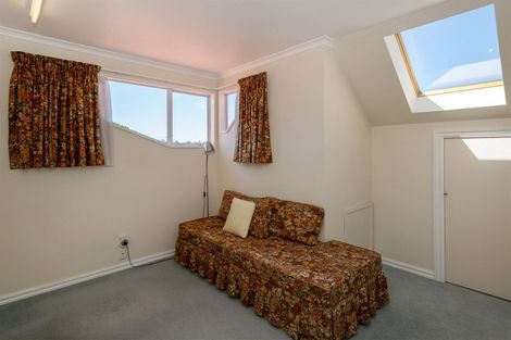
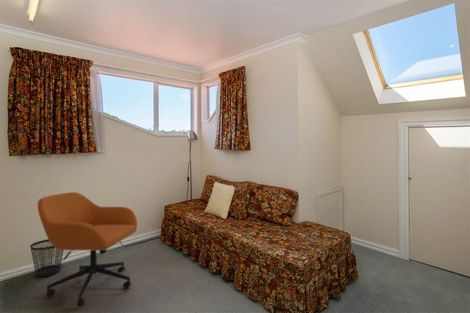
+ office chair [37,191,138,308]
+ wastebasket [29,238,65,277]
